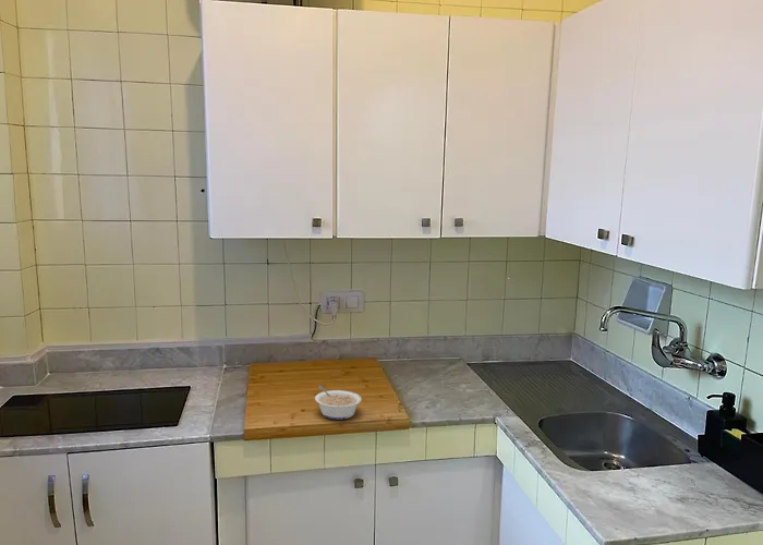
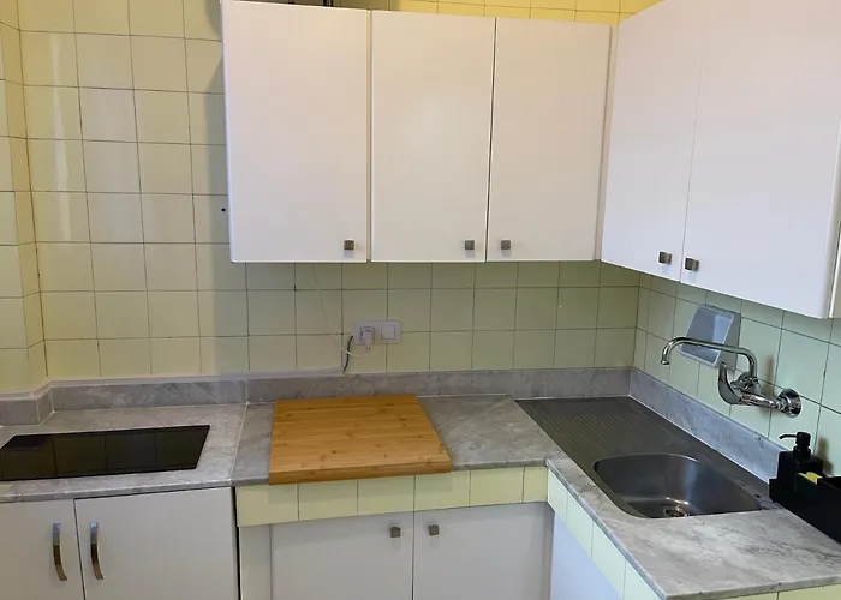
- legume [314,385,363,421]
